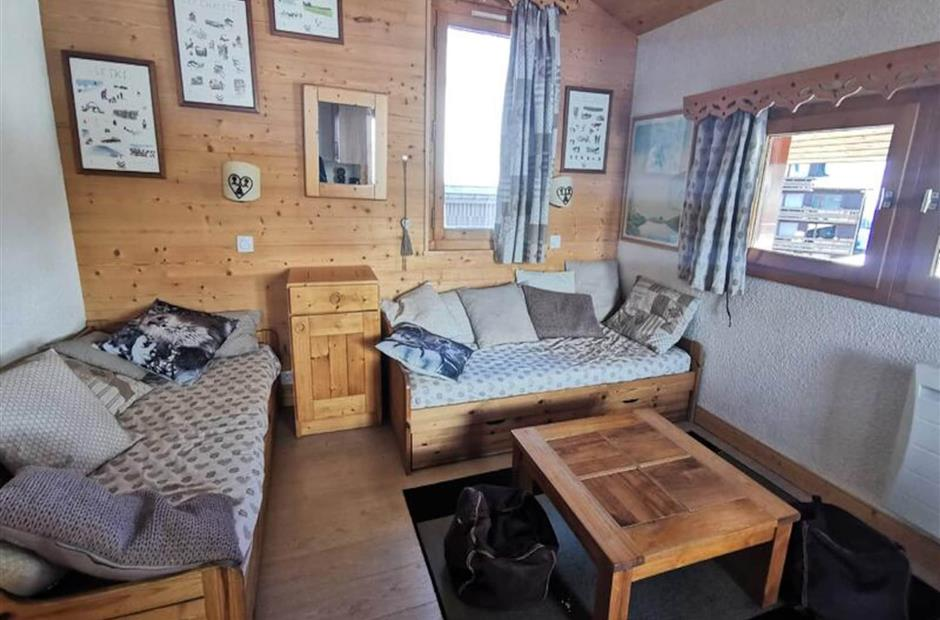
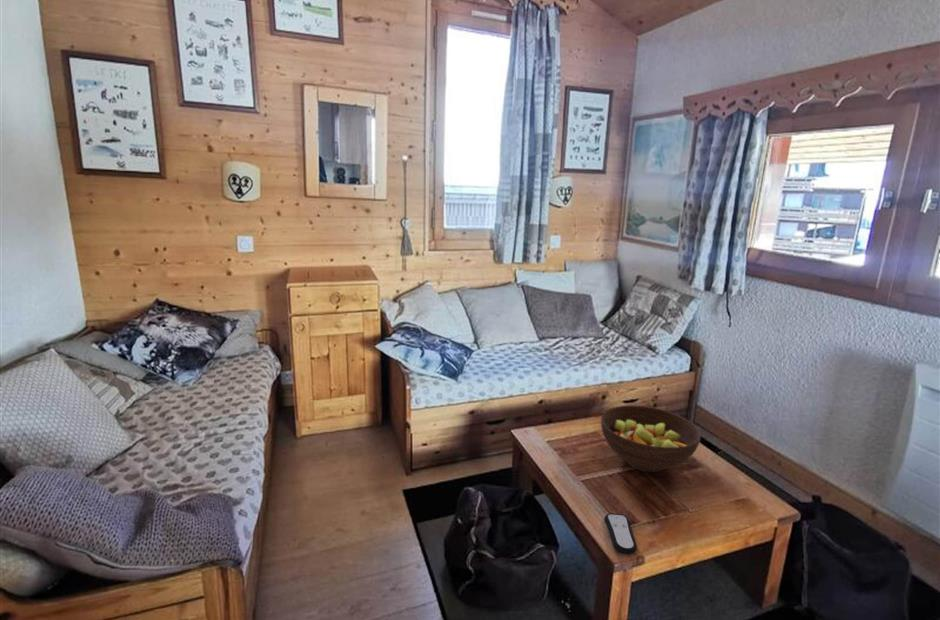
+ remote control [604,513,638,555]
+ fruit bowl [600,404,702,473]
